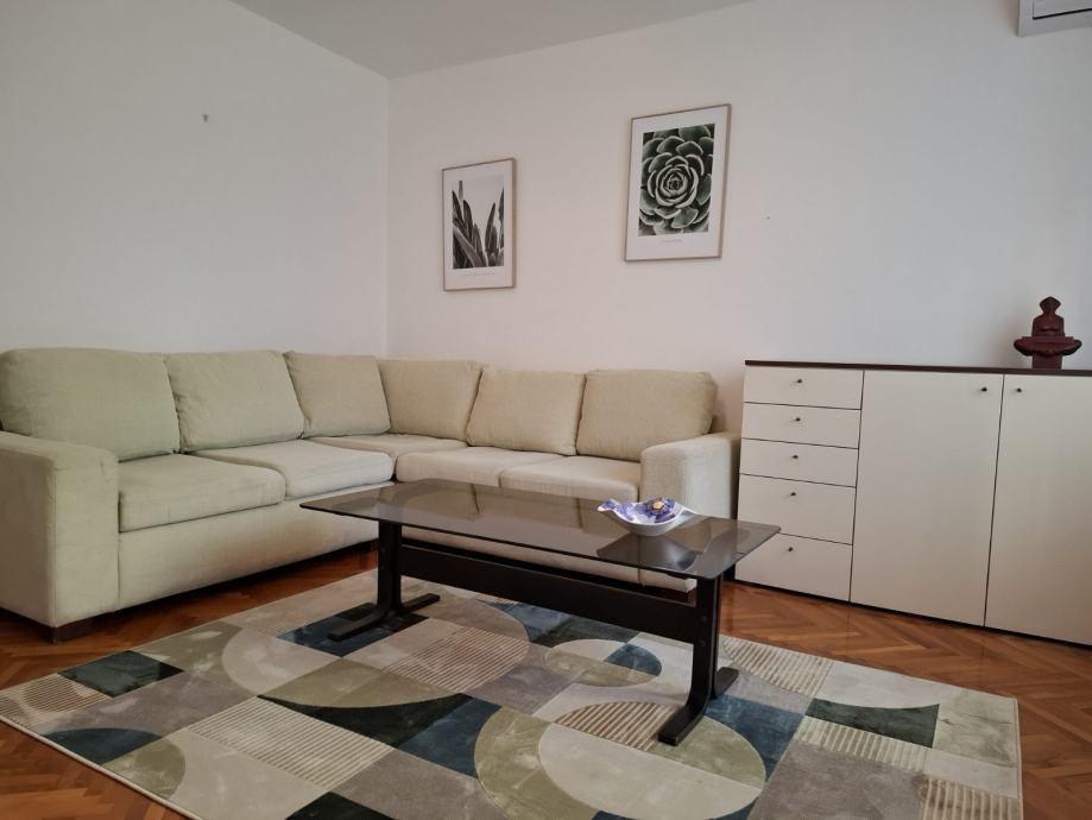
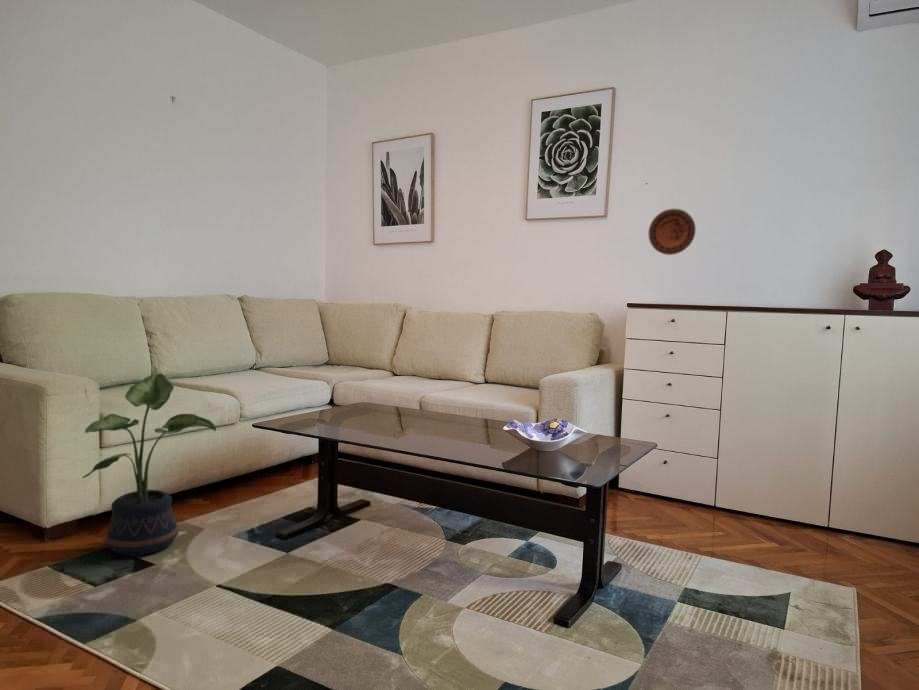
+ decorative plate [648,208,697,256]
+ potted plant [81,373,217,557]
